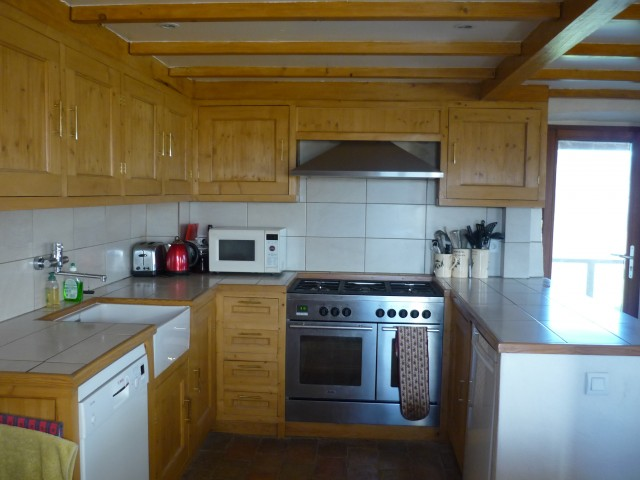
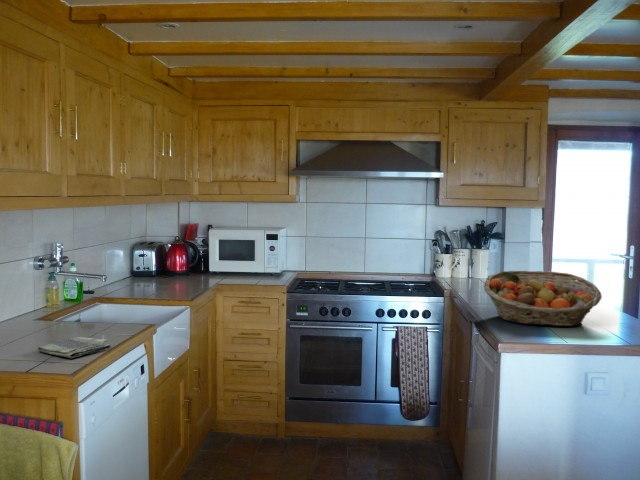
+ dish towel [37,336,112,359]
+ fruit basket [483,270,603,327]
